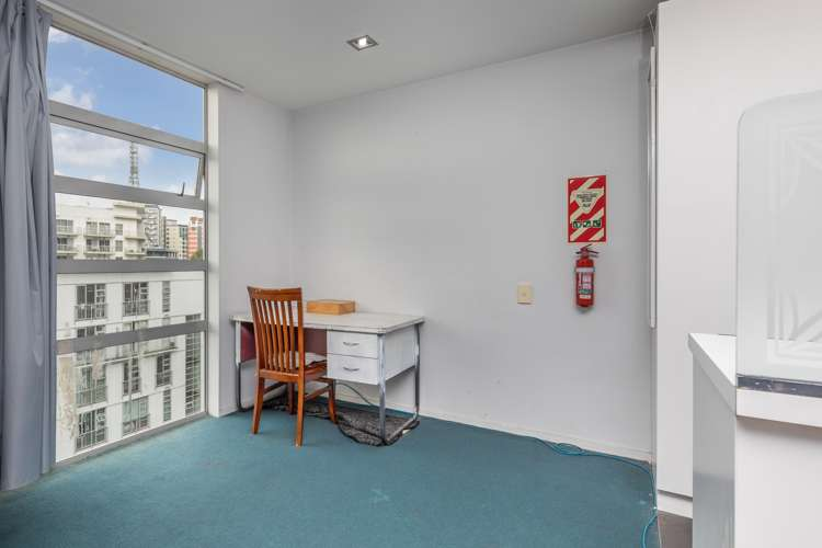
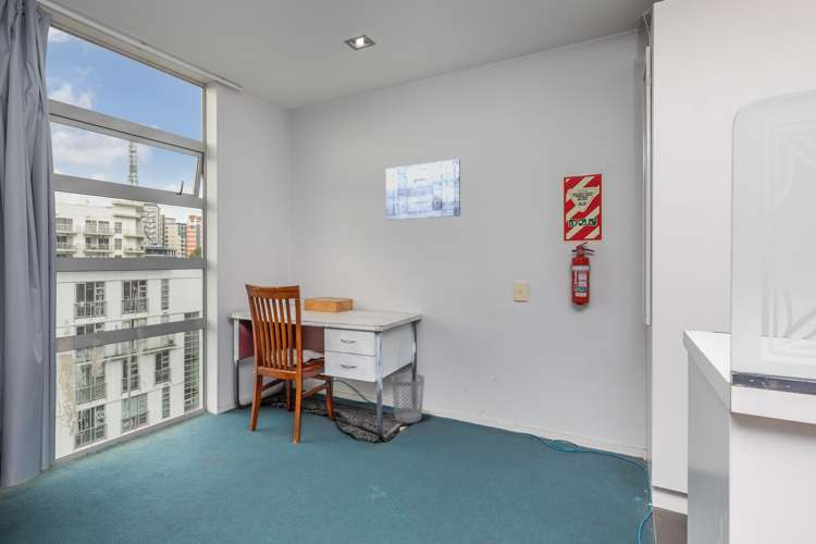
+ wastebasket [391,372,425,424]
+ wall art [385,158,461,222]
